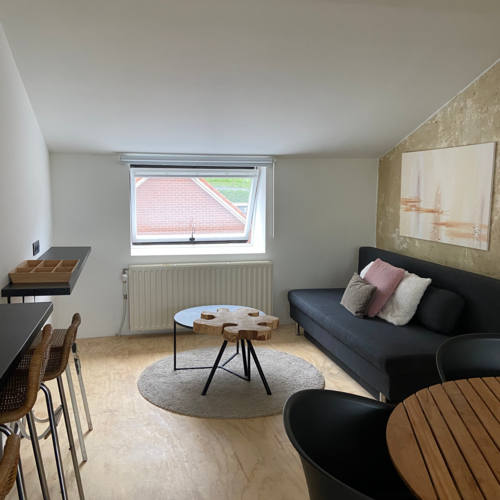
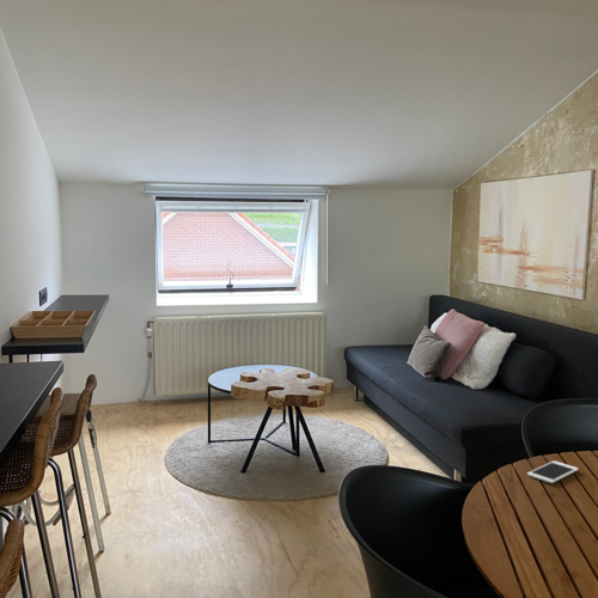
+ cell phone [526,459,580,484]
